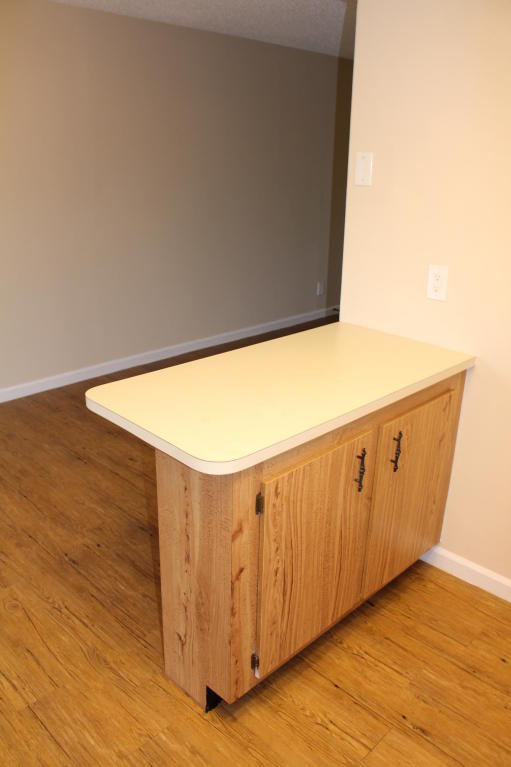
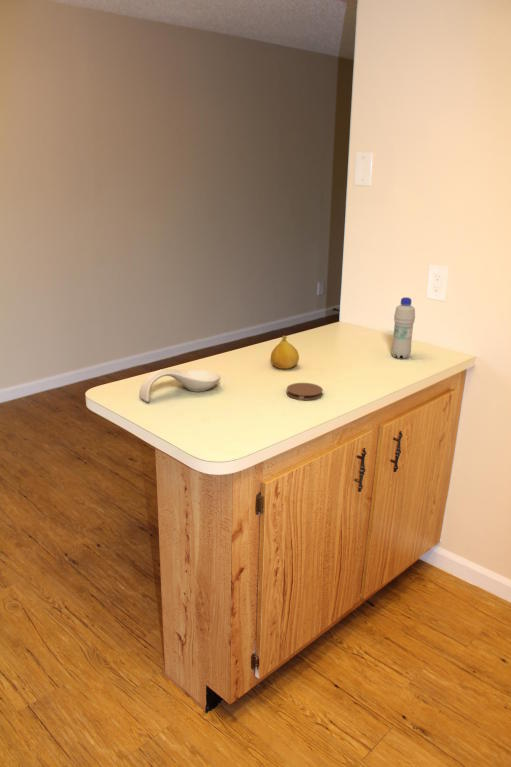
+ spoon rest [138,368,222,403]
+ fruit [270,335,300,370]
+ coaster [286,382,324,401]
+ bottle [391,296,416,360]
